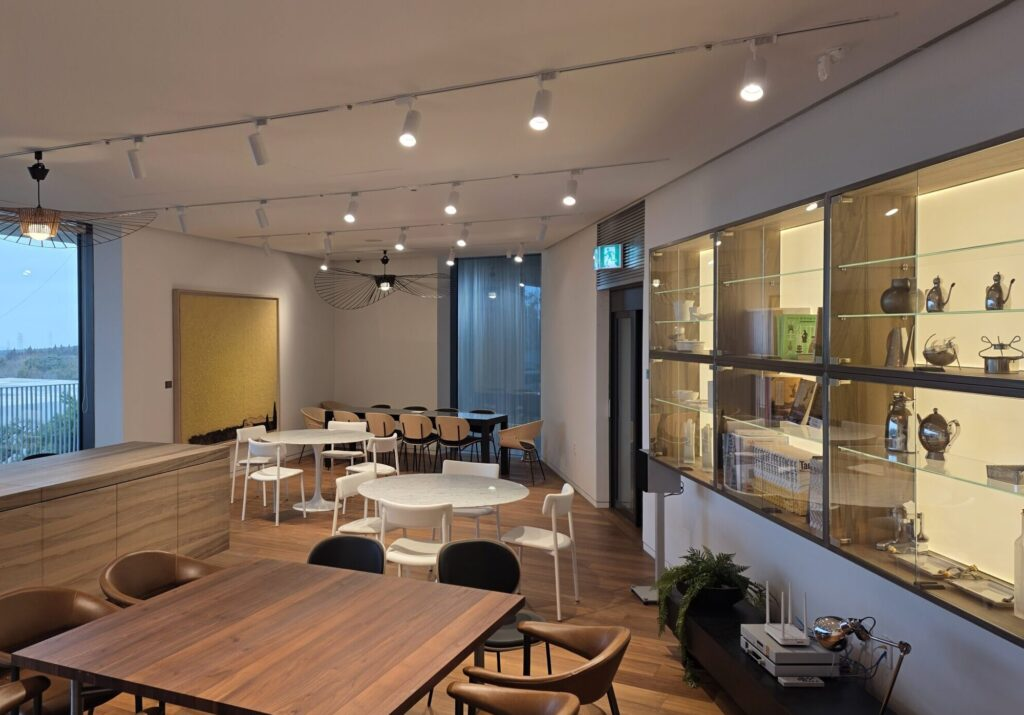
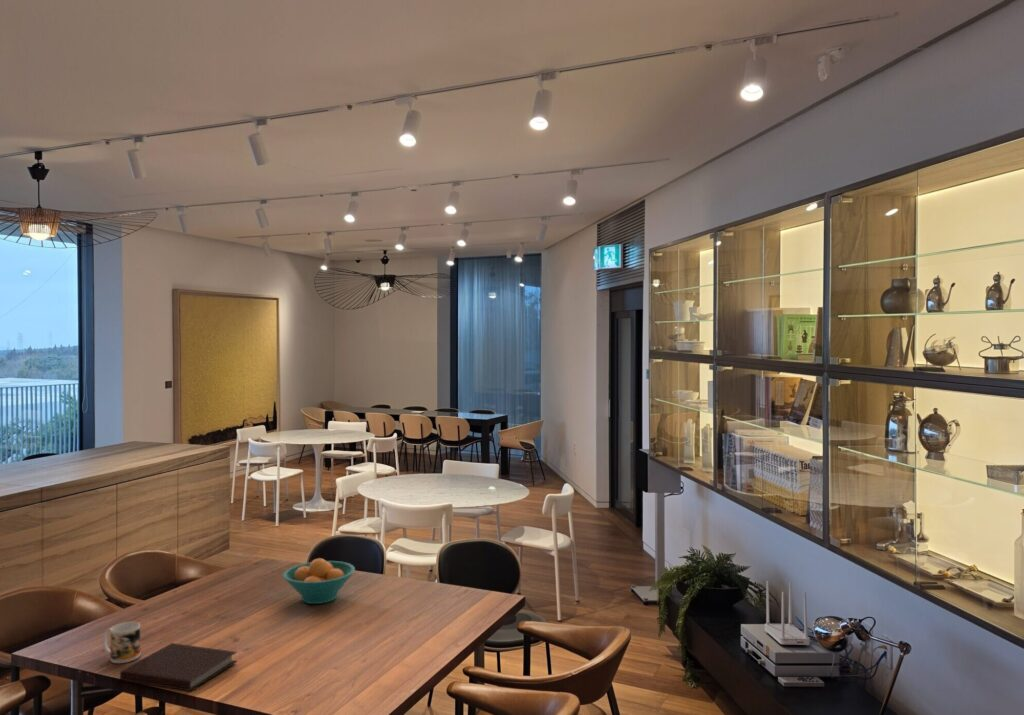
+ notebook [119,642,238,692]
+ mug [102,621,141,664]
+ fruit bowl [282,557,356,605]
